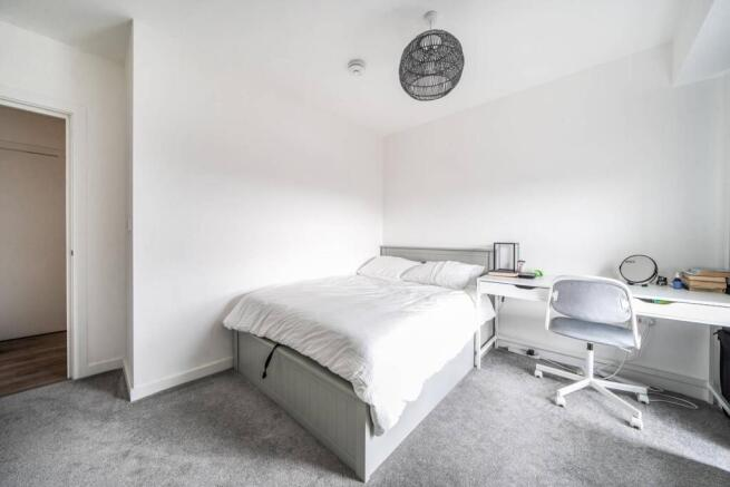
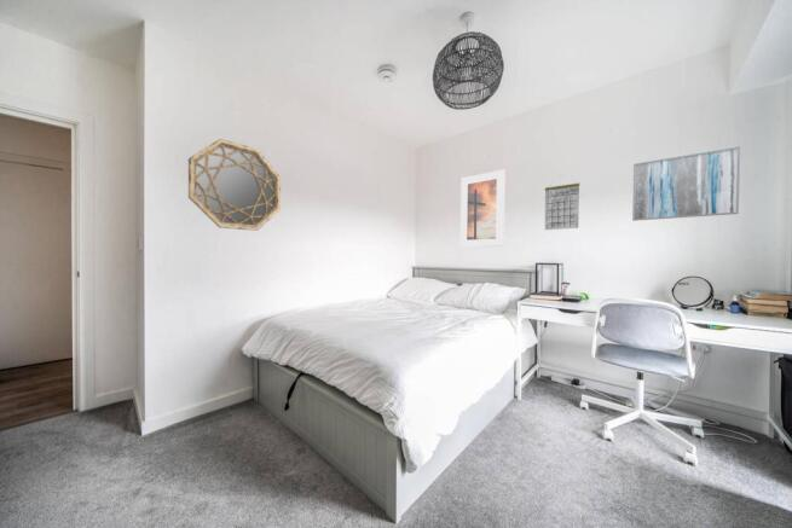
+ wall art [631,145,741,222]
+ home mirror [187,138,282,232]
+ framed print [459,168,507,249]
+ calendar [544,175,580,231]
